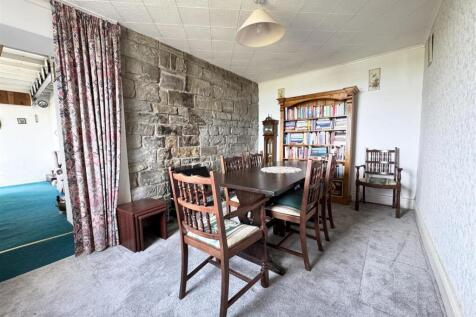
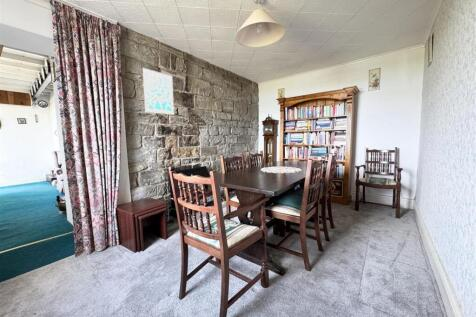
+ wall art [141,67,175,116]
